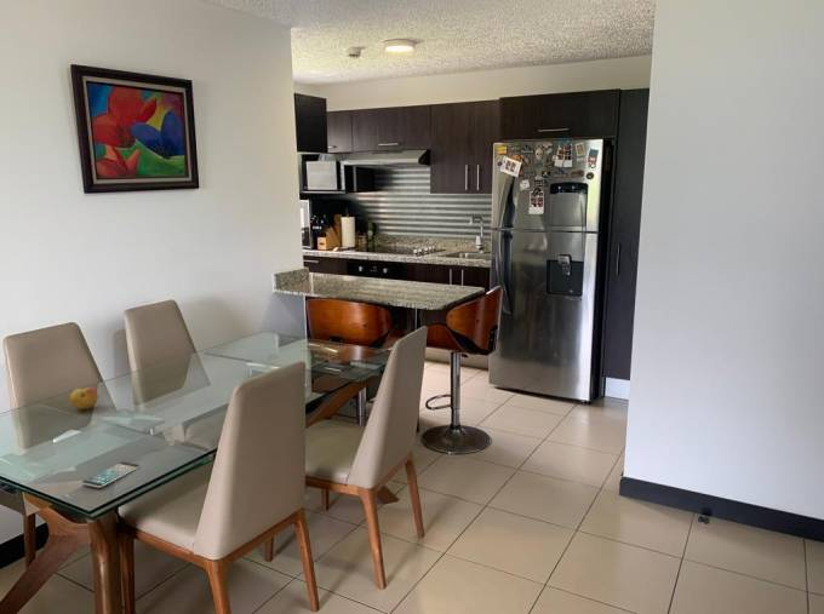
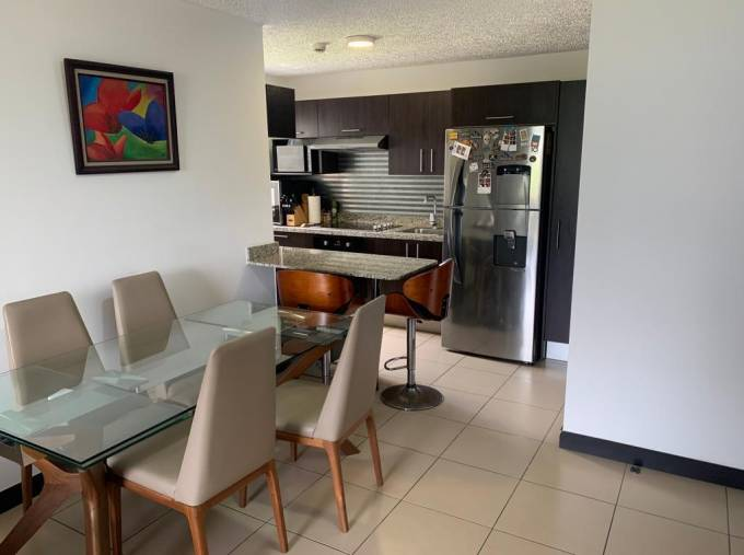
- fruit [69,386,99,411]
- smartphone [81,461,141,489]
